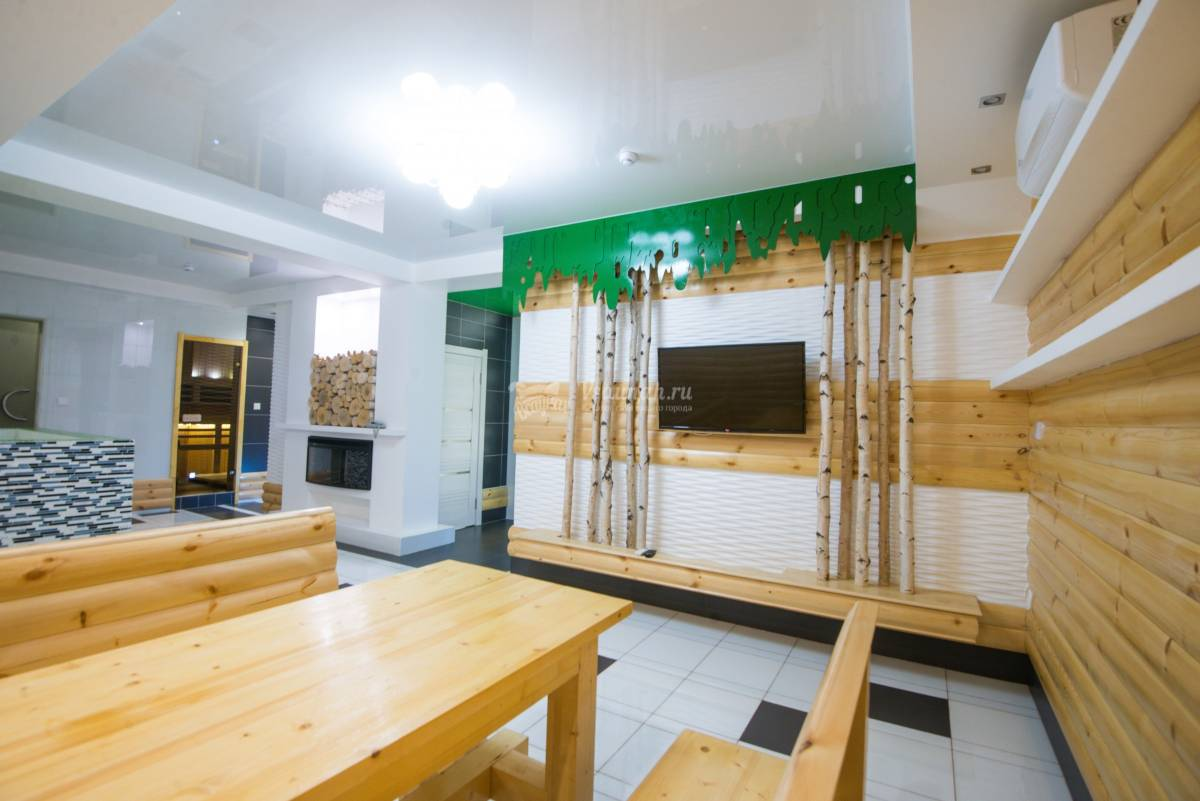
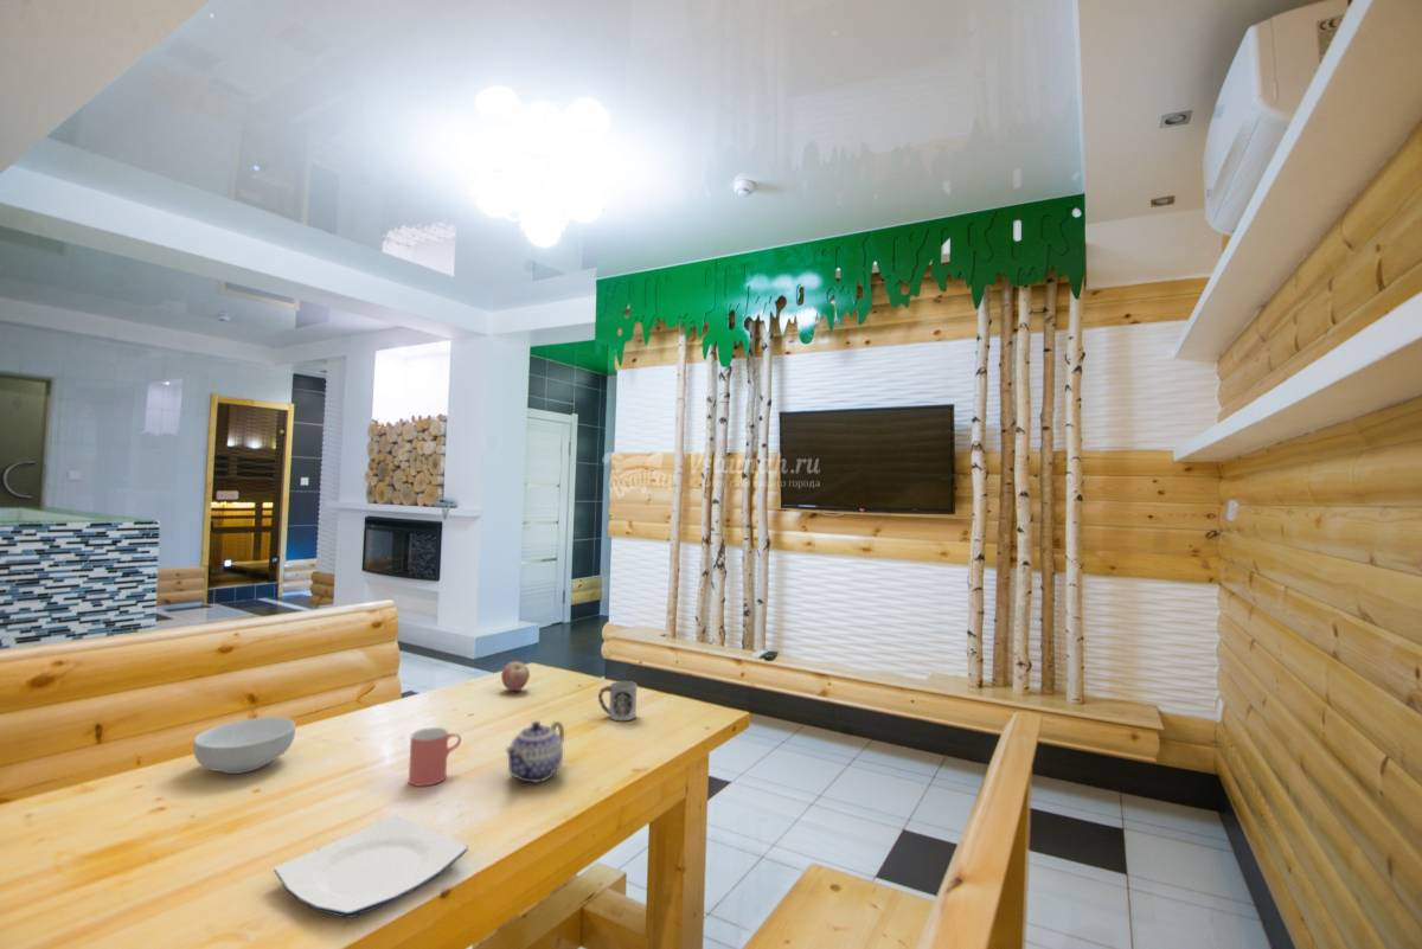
+ plate [273,813,469,919]
+ cereal bowl [192,716,296,775]
+ cup [597,680,638,722]
+ cup [408,726,462,788]
+ teapot [504,720,565,783]
+ apple [500,660,531,692]
